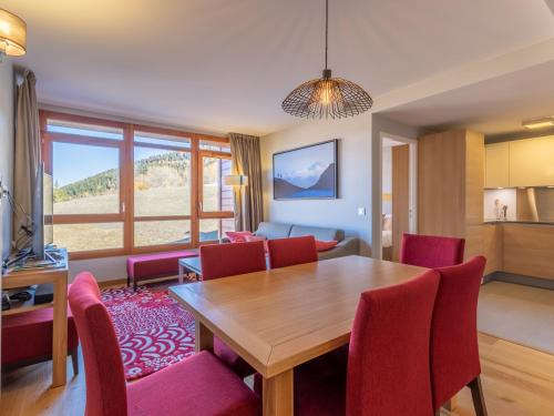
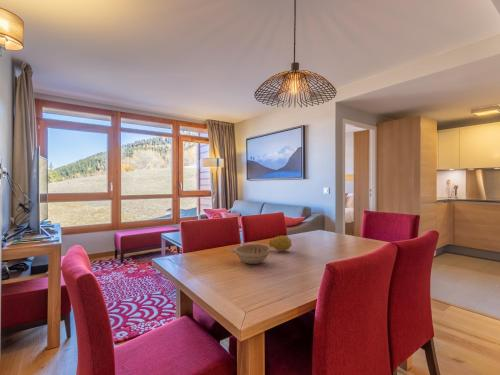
+ fruit [268,234,293,252]
+ decorative bowl [229,243,276,265]
